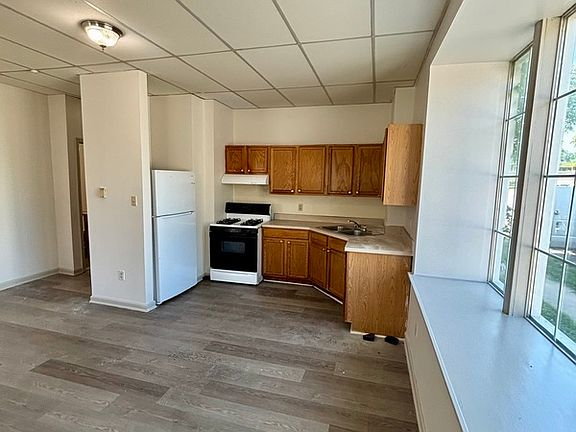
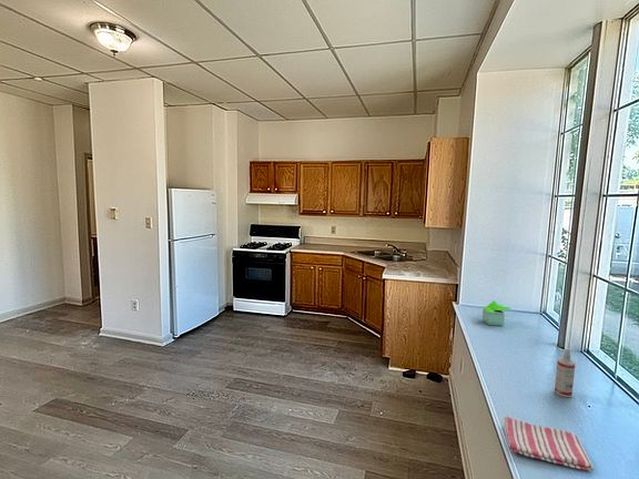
+ spray bottle [554,347,577,398]
+ potted plant [480,300,511,327]
+ dish towel [503,415,595,472]
